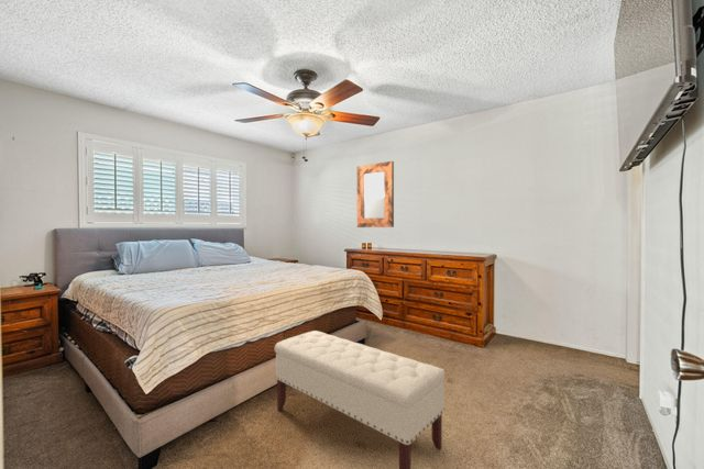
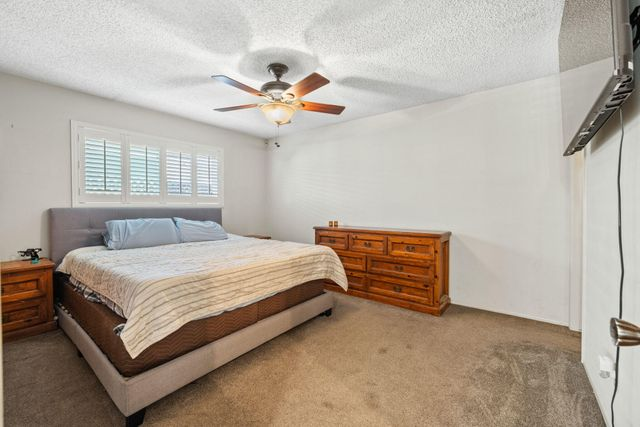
- bench [274,330,447,469]
- home mirror [356,160,395,228]
